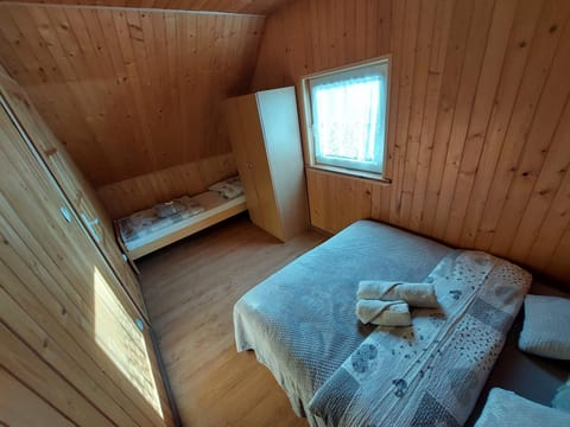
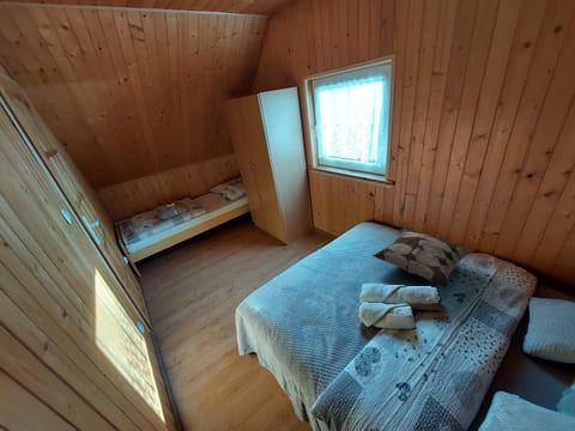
+ decorative pillow [371,227,474,289]
